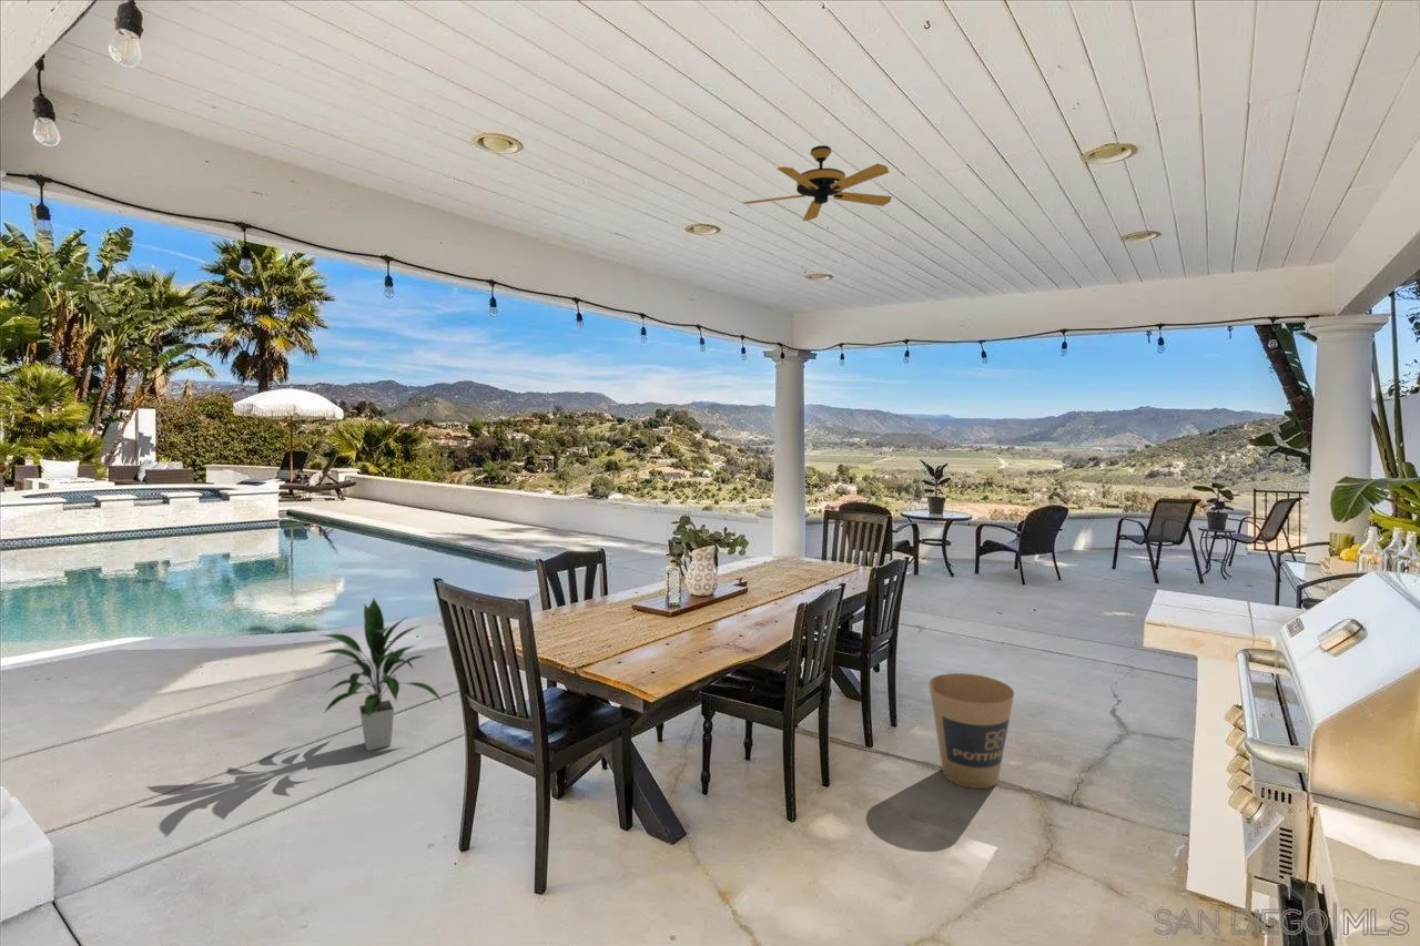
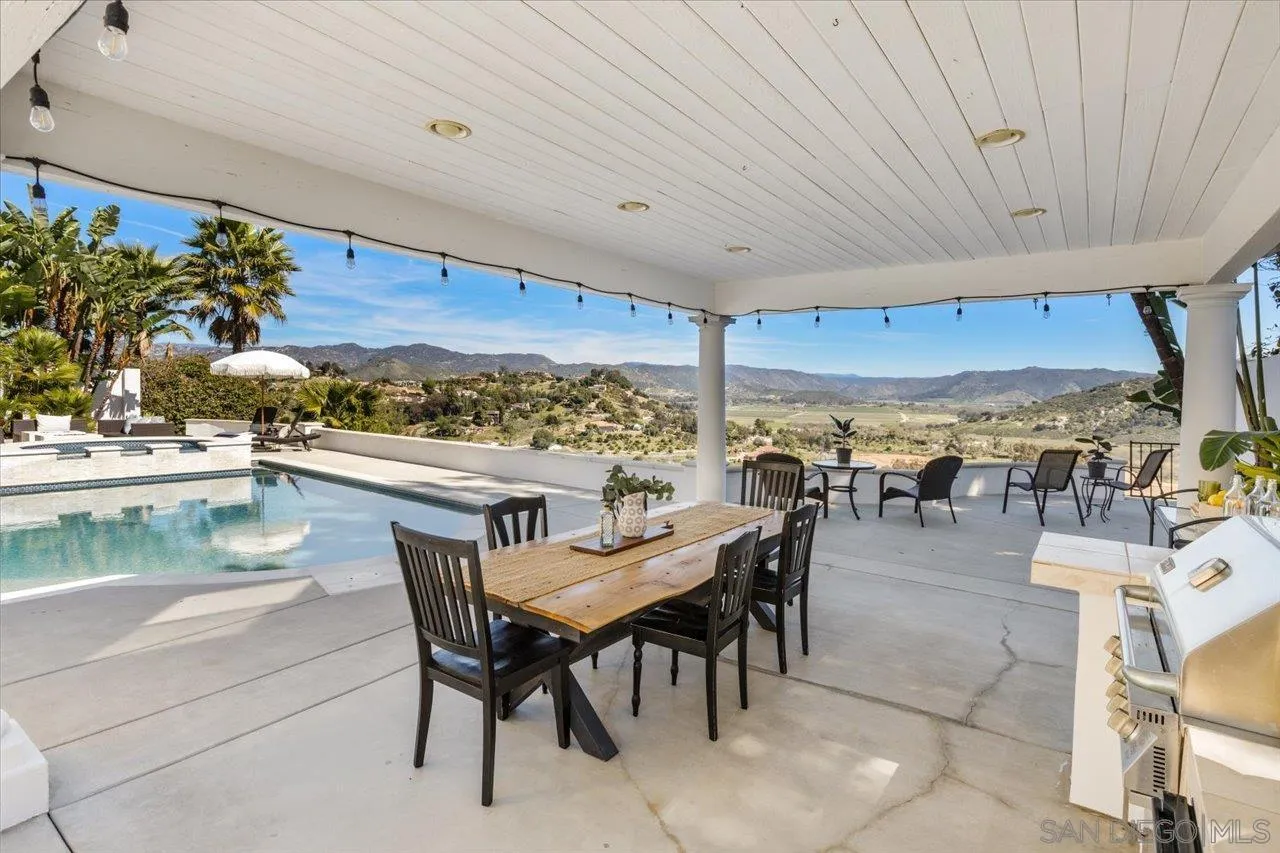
- trash can [927,672,1015,790]
- ceiling fan [742,144,893,230]
- indoor plant [316,597,444,752]
